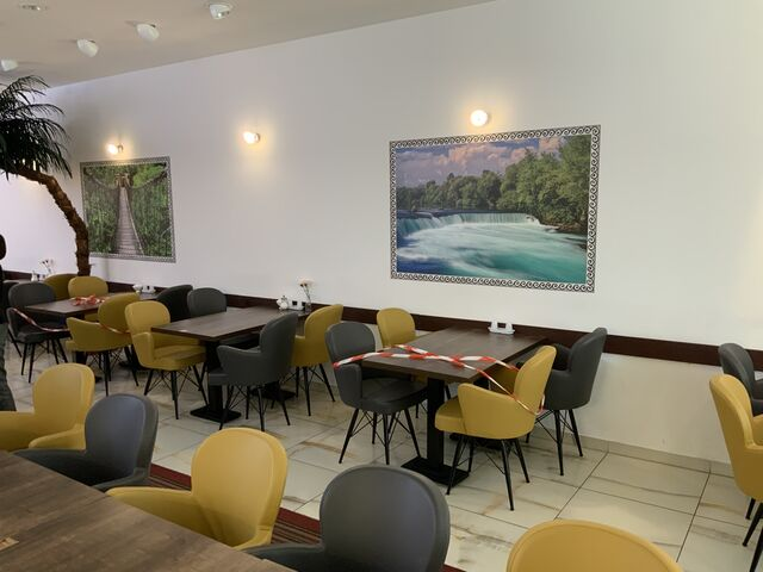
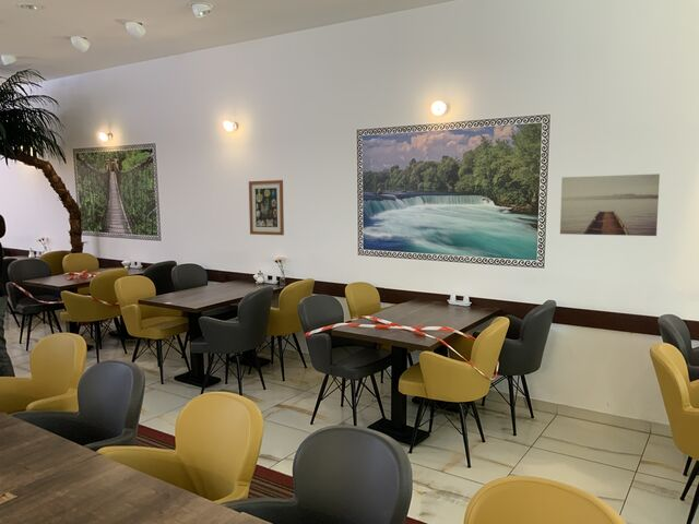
+ wall art [248,179,285,236]
+ wall art [559,172,661,237]
